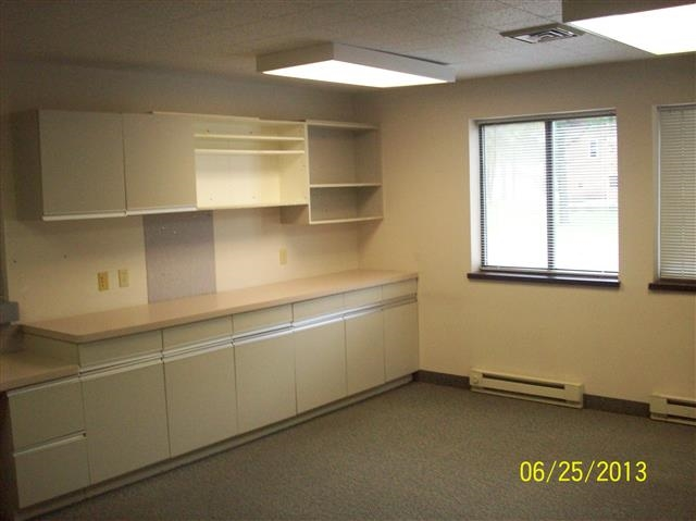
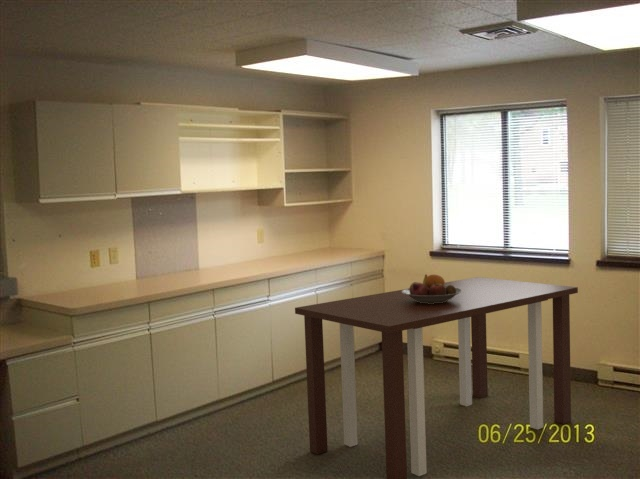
+ fruit bowl [402,273,462,304]
+ dining table [294,276,579,479]
